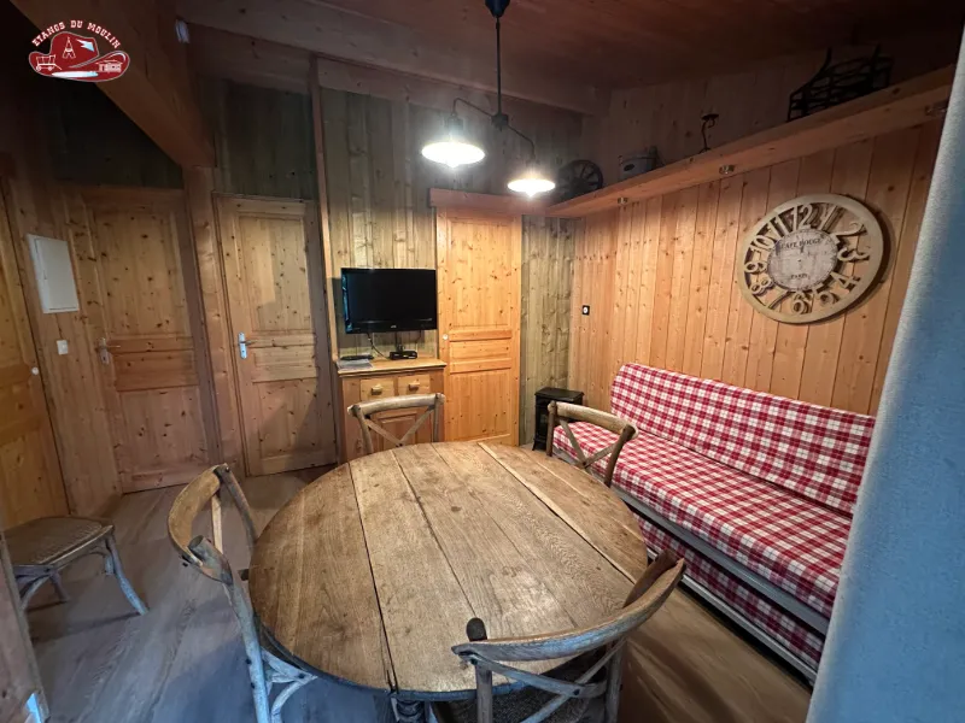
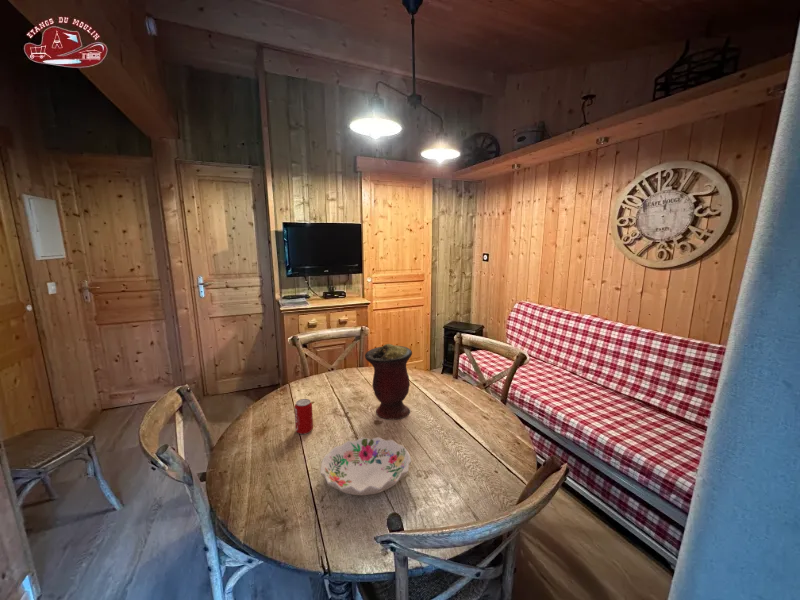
+ beverage can [294,398,314,435]
+ vase [364,343,413,421]
+ decorative bowl [320,436,412,496]
